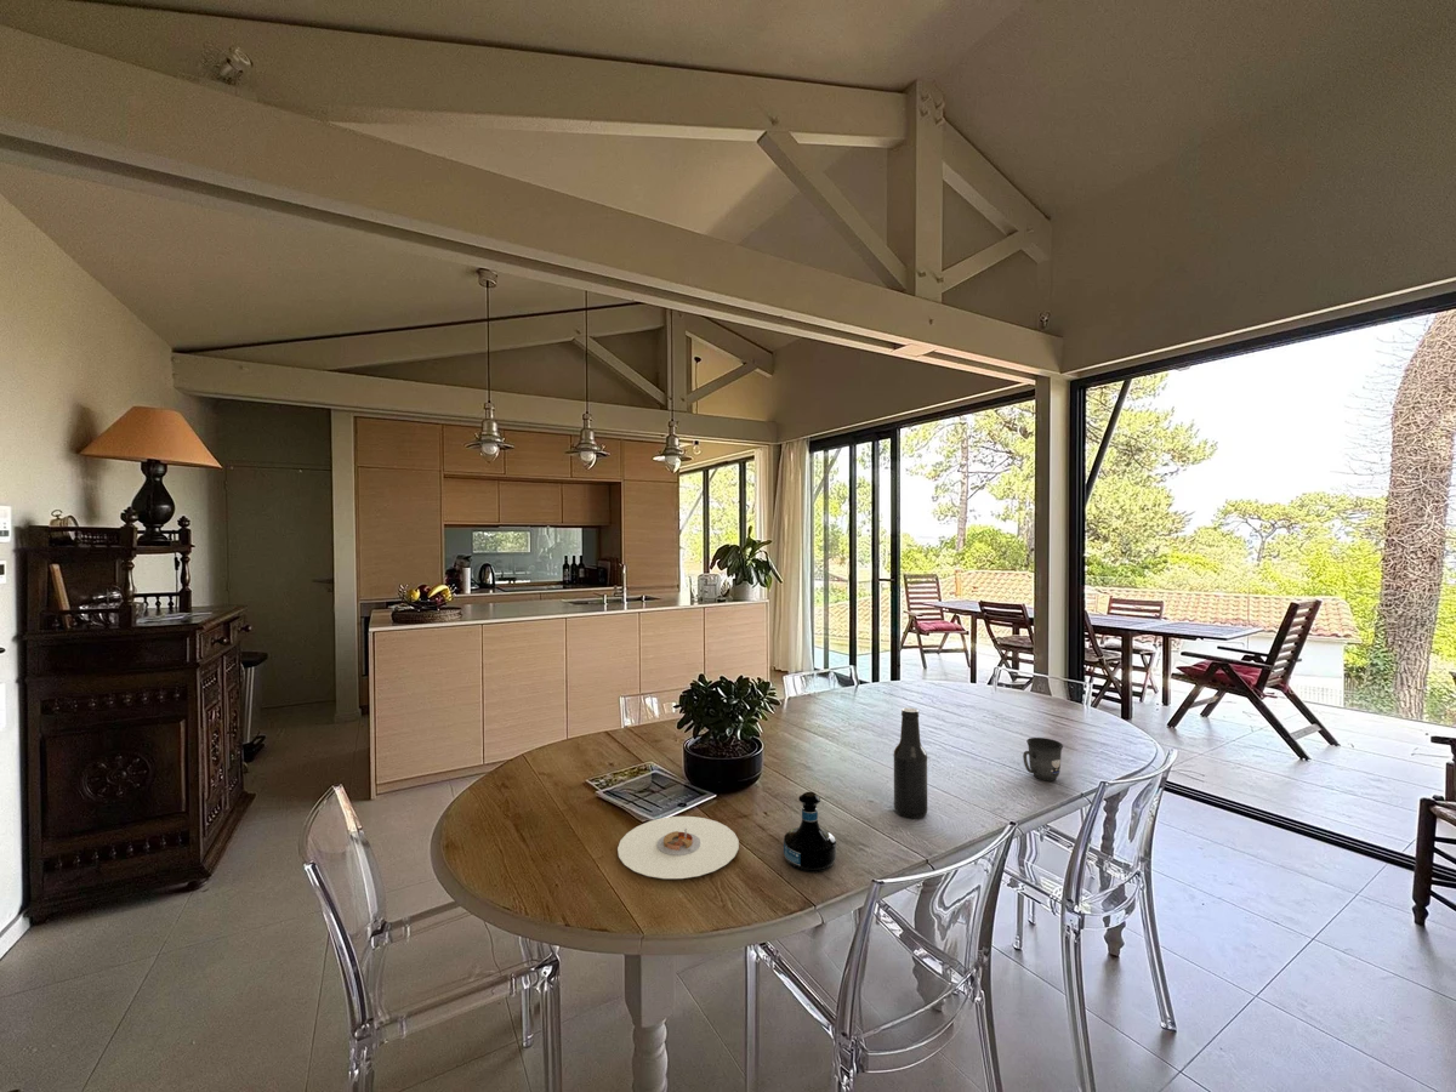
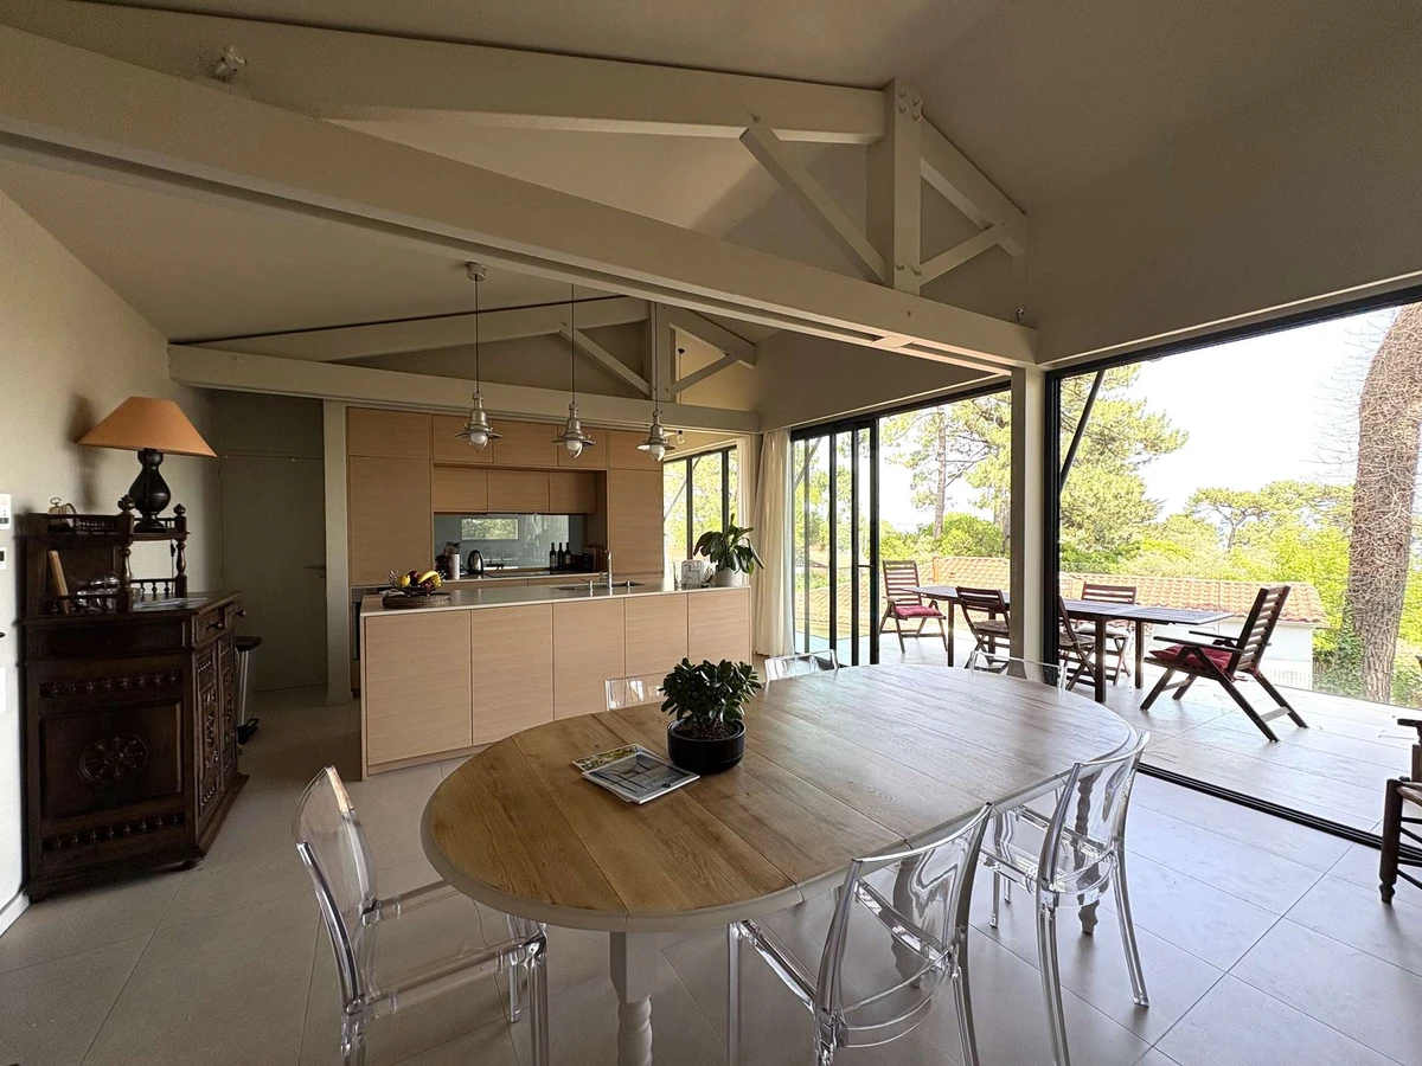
- tequila bottle [783,791,837,874]
- mug [1022,736,1064,781]
- plate [616,815,740,880]
- beer bottle [892,706,928,820]
